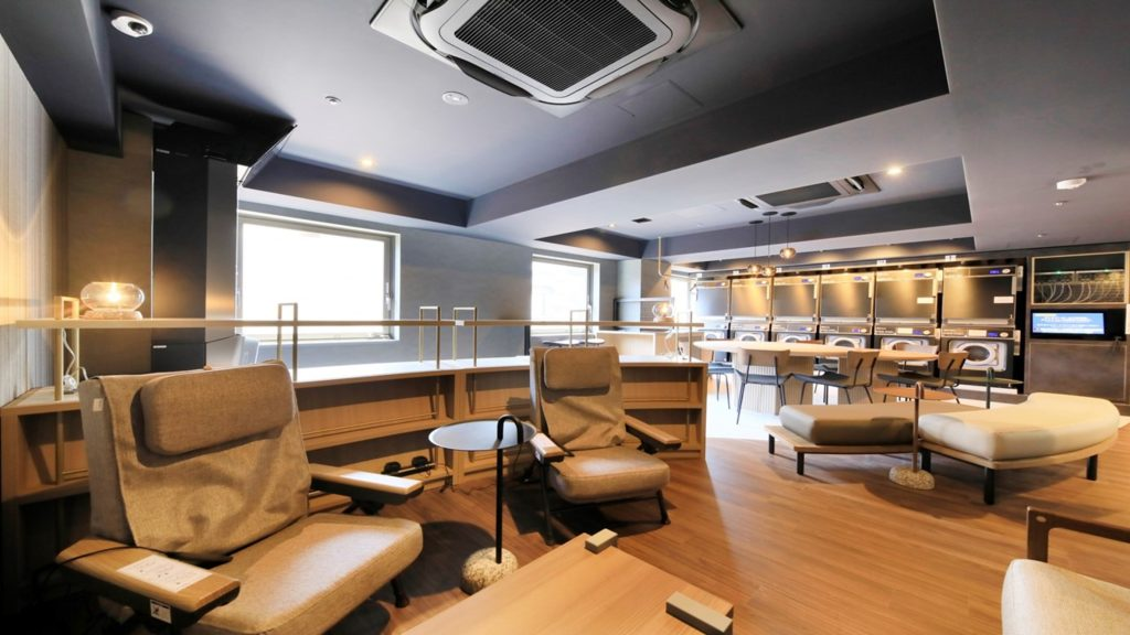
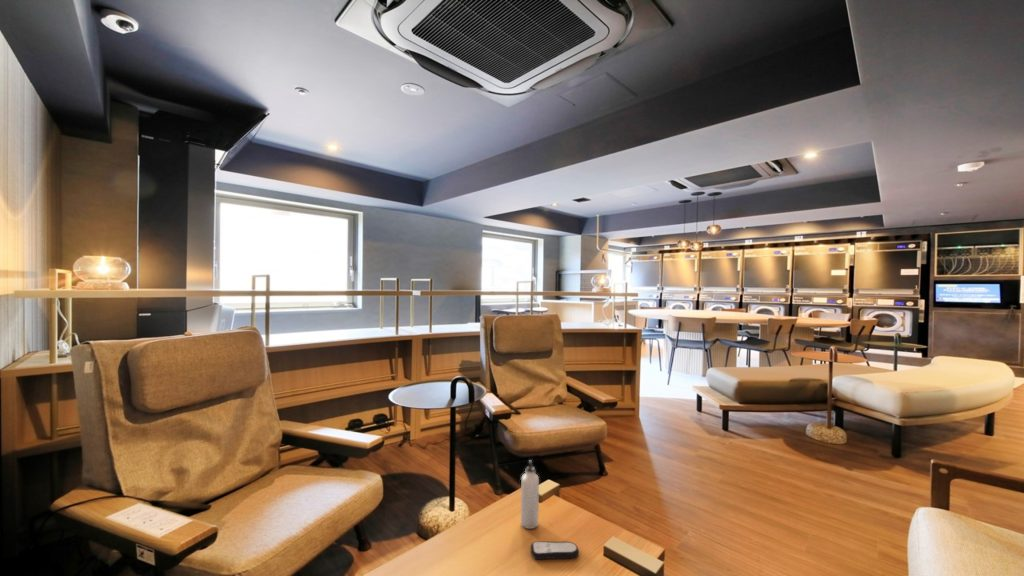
+ remote control [529,540,580,560]
+ water bottle [520,459,540,530]
